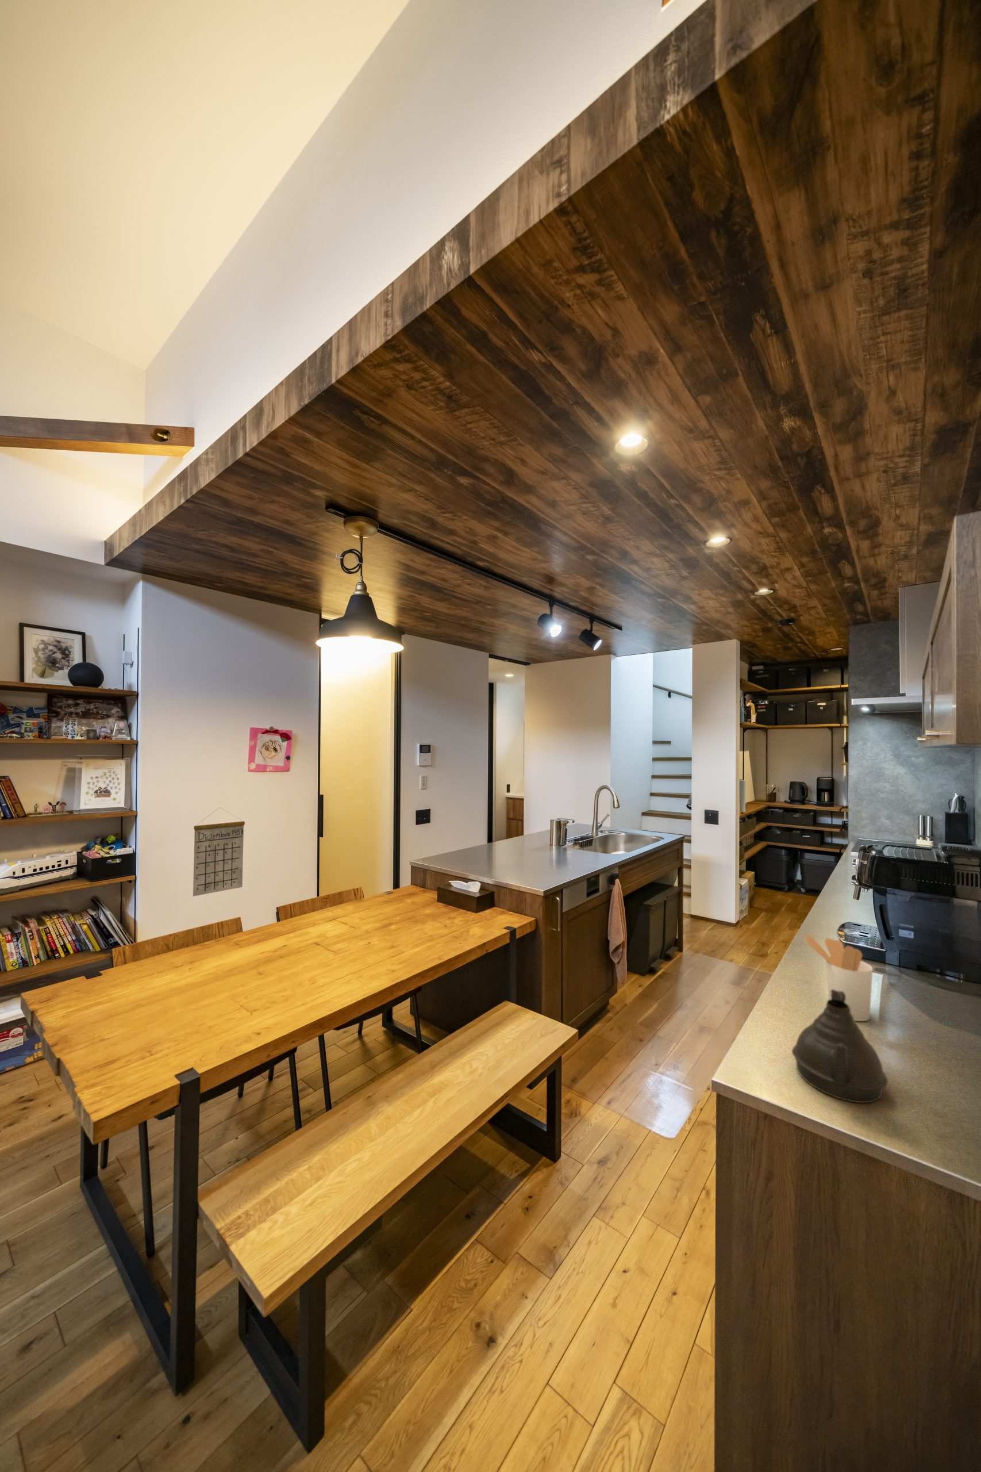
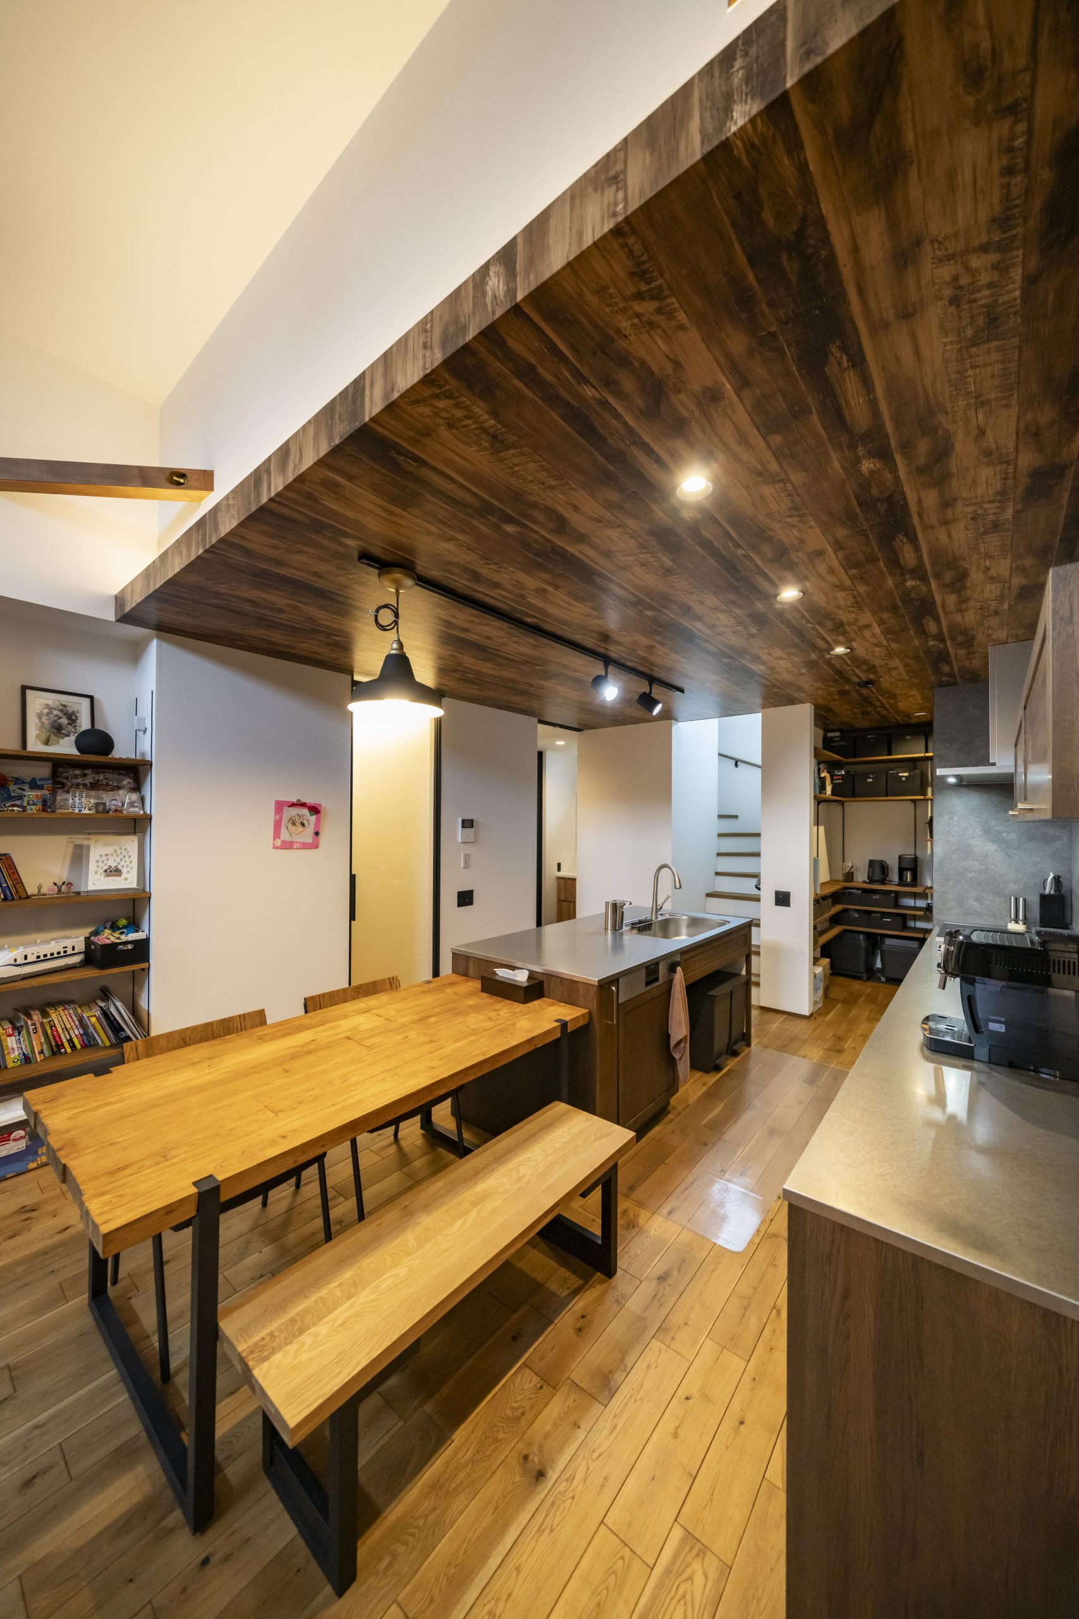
- teapot [792,990,888,1103]
- calendar [193,807,245,897]
- utensil holder [805,934,874,1022]
